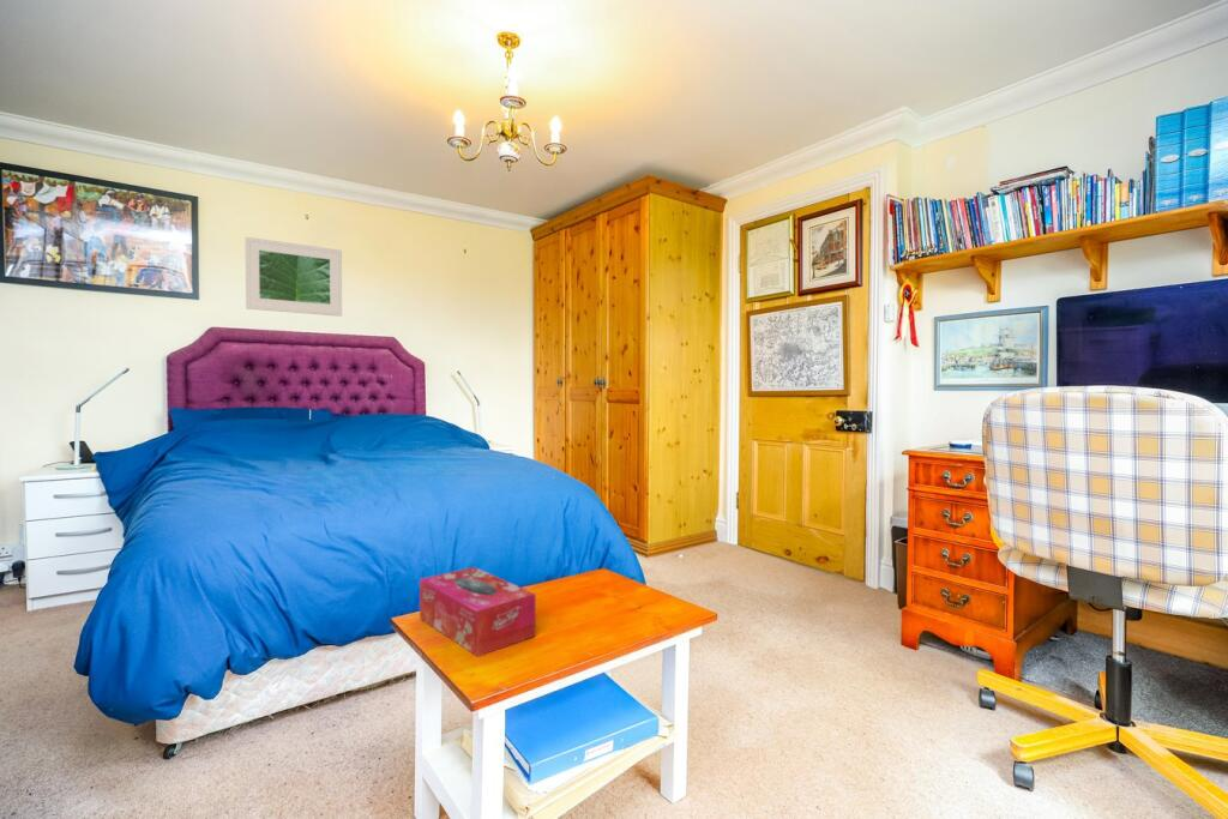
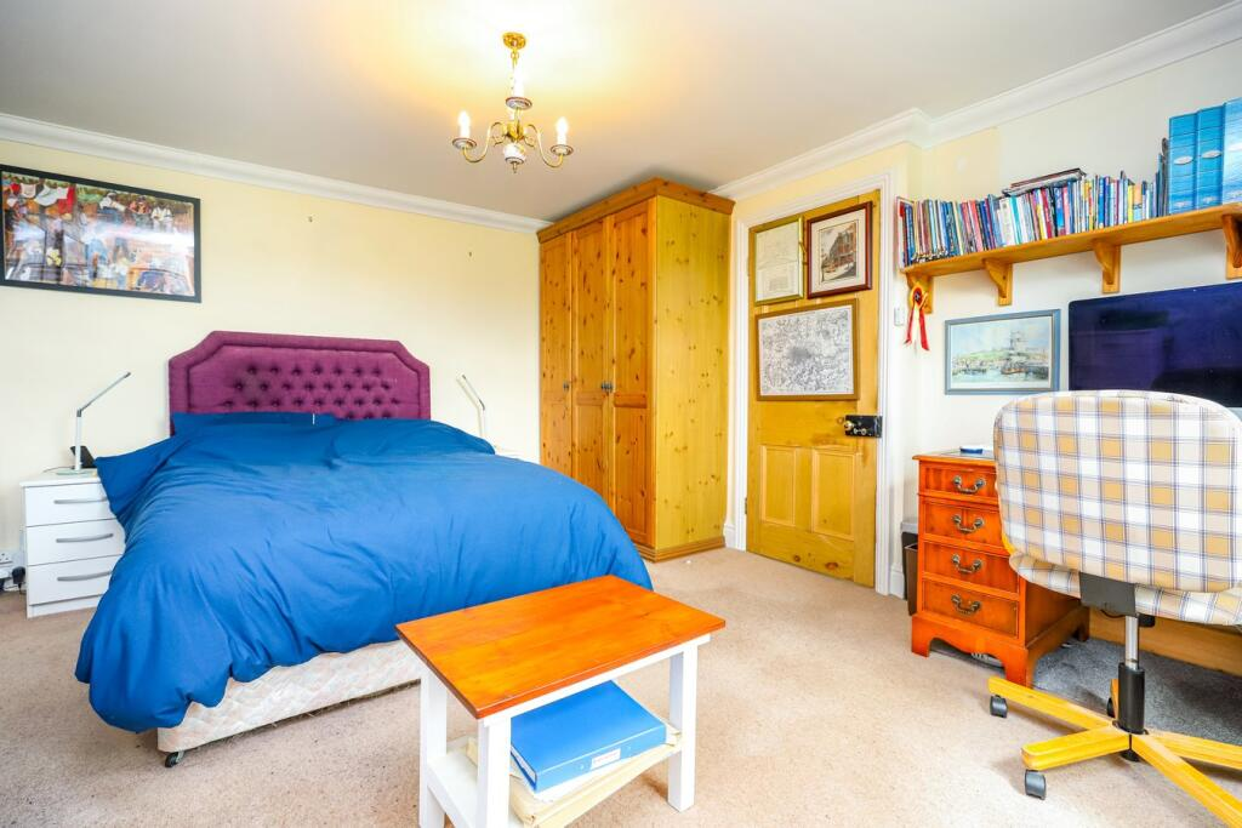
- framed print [245,236,343,318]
- tissue box [419,566,537,657]
